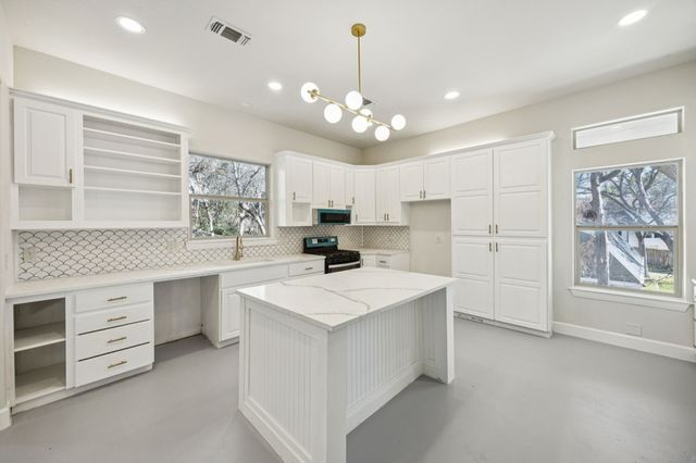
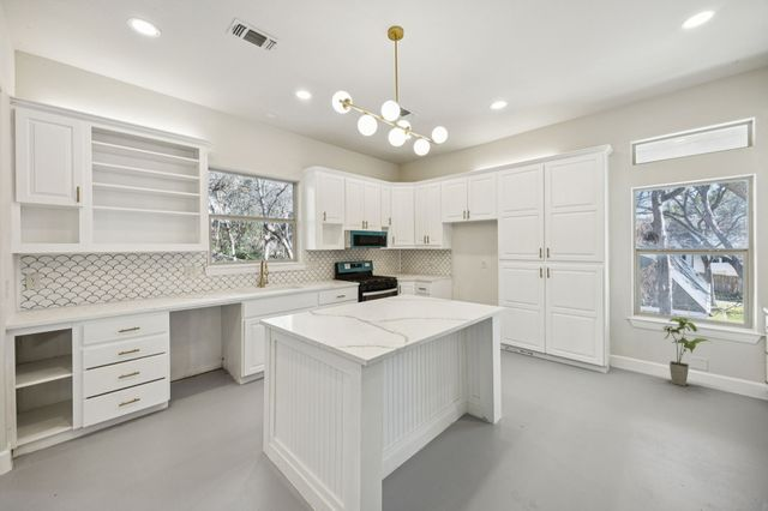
+ house plant [661,317,712,387]
